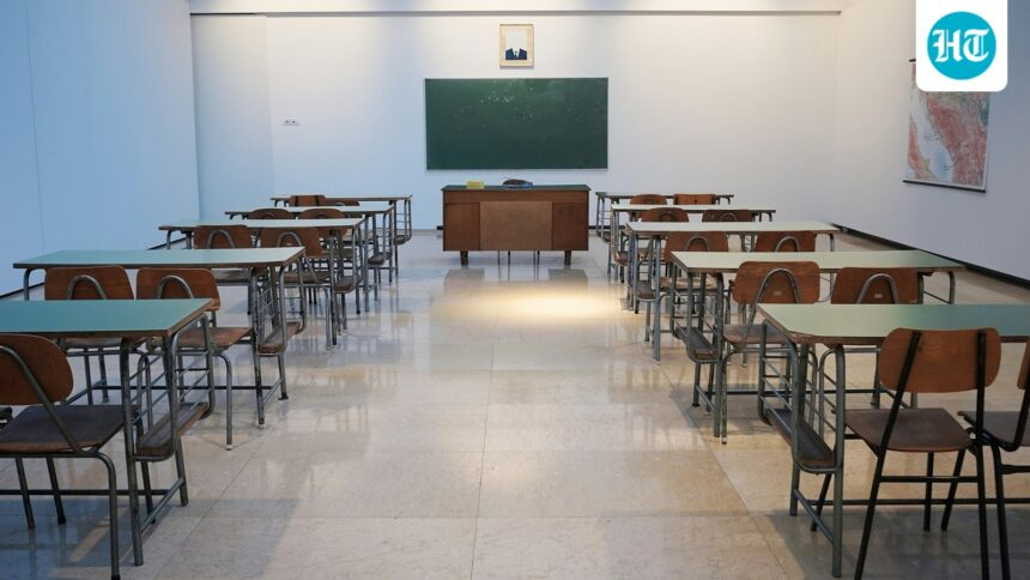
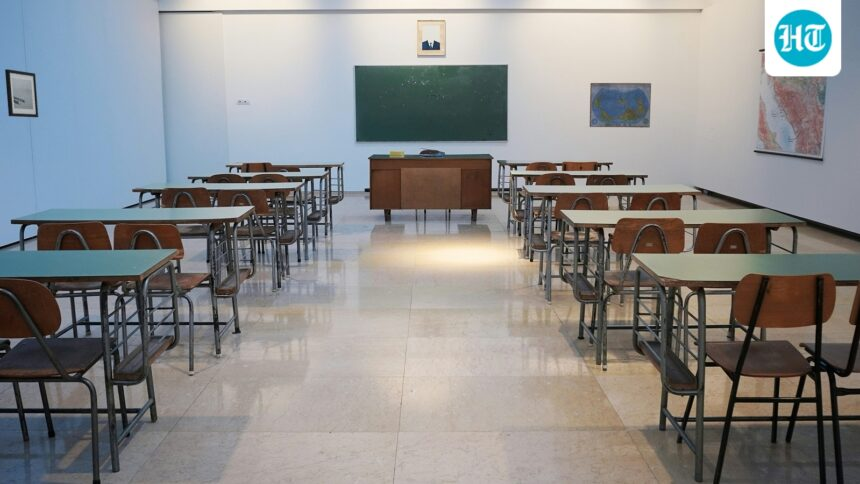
+ wall art [4,68,39,118]
+ world map [589,82,652,129]
